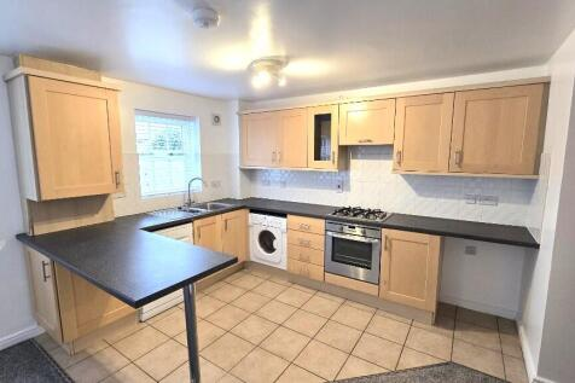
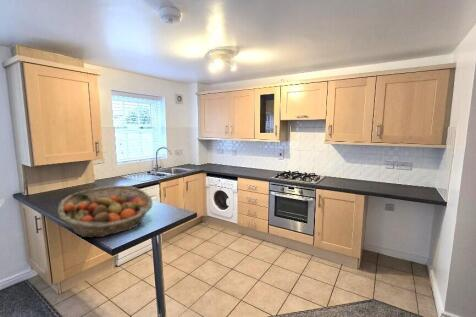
+ fruit basket [57,185,153,239]
